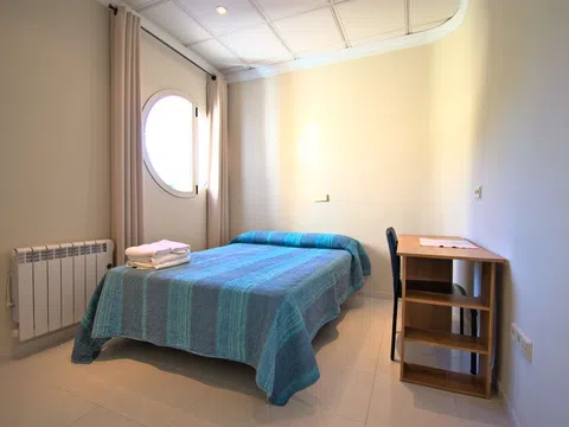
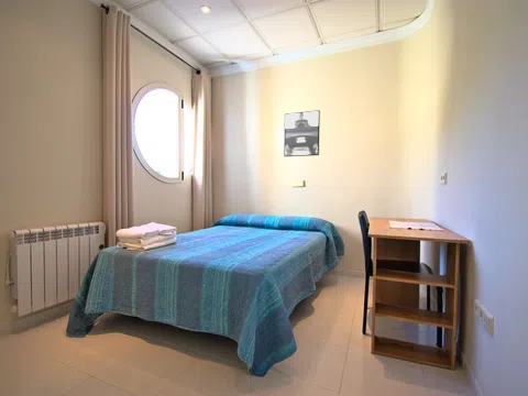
+ wall art [283,109,321,157]
